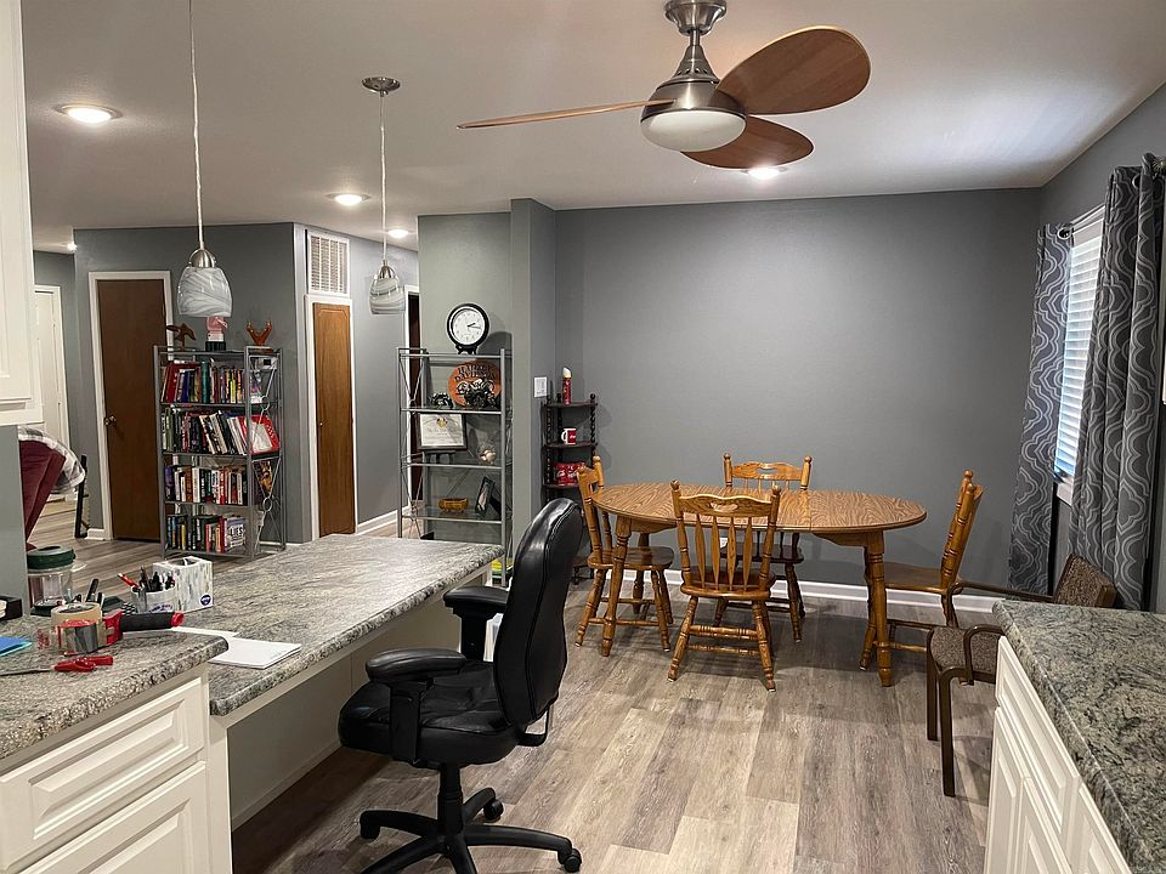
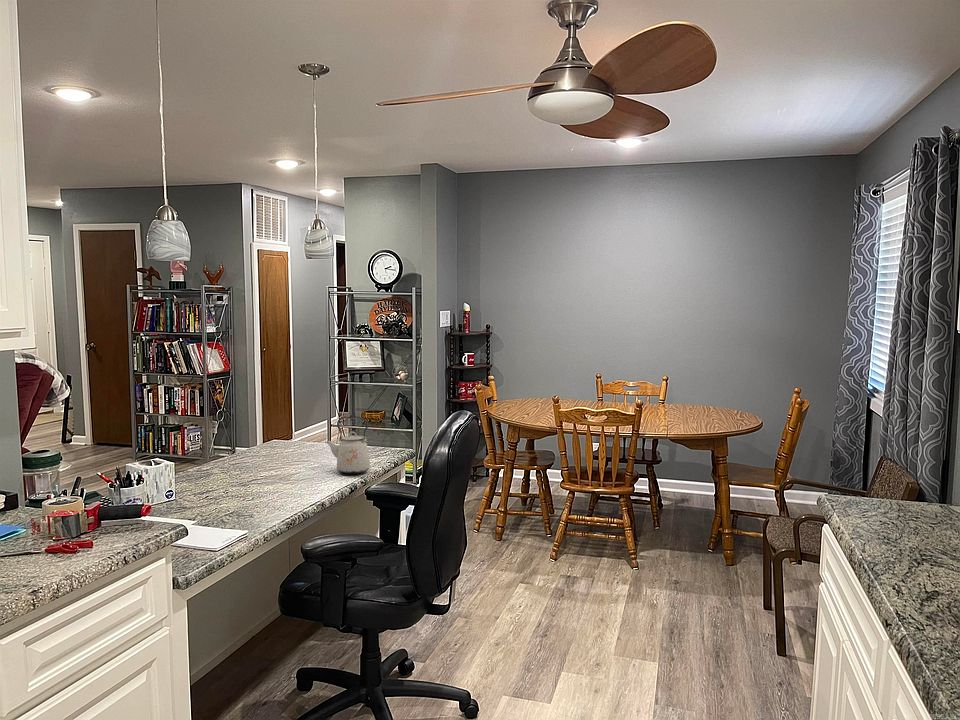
+ kettle [325,416,371,475]
